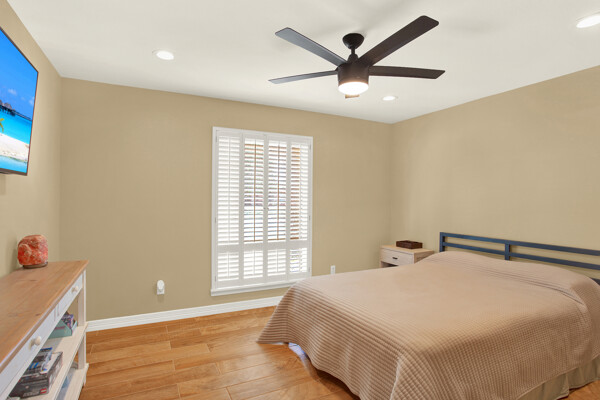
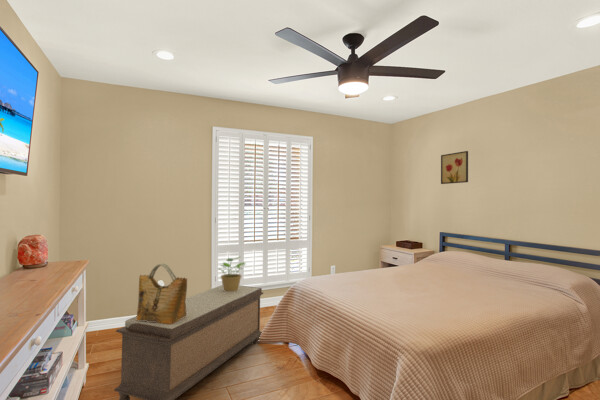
+ wall art [440,150,469,185]
+ grocery bag [136,262,188,324]
+ potted plant [217,256,248,292]
+ bench [113,284,264,400]
